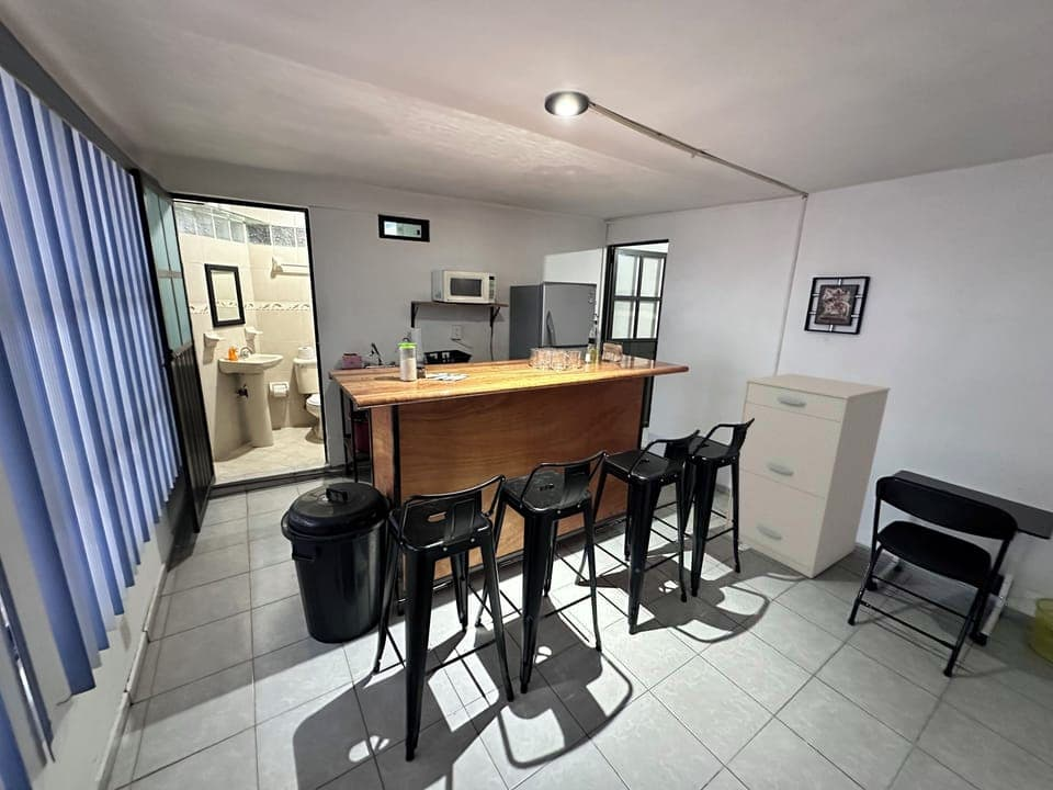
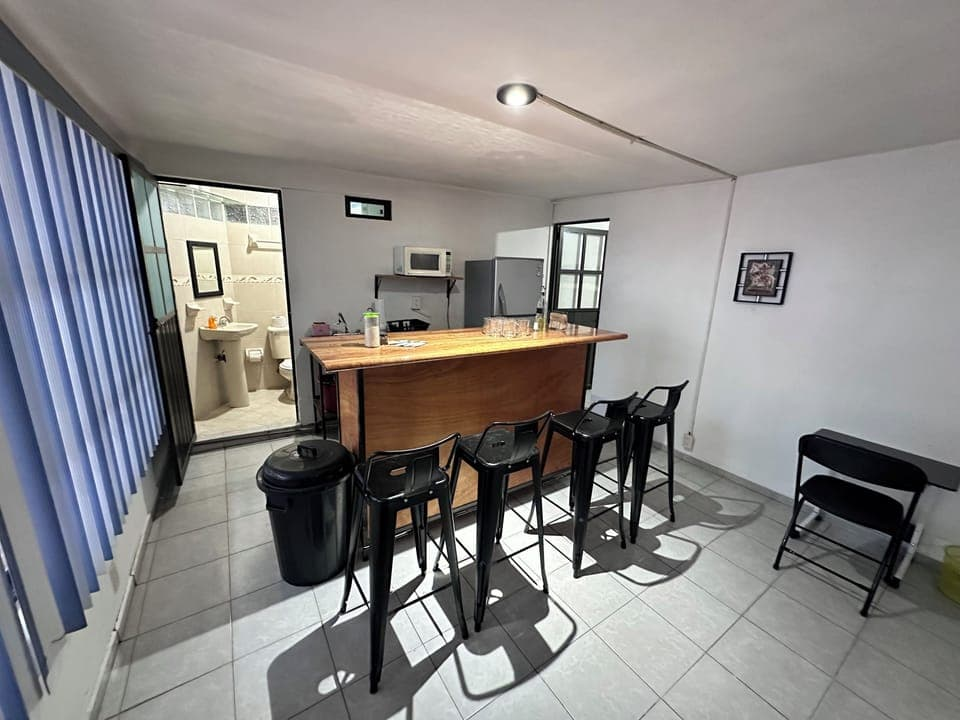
- filing cabinet [724,373,892,579]
